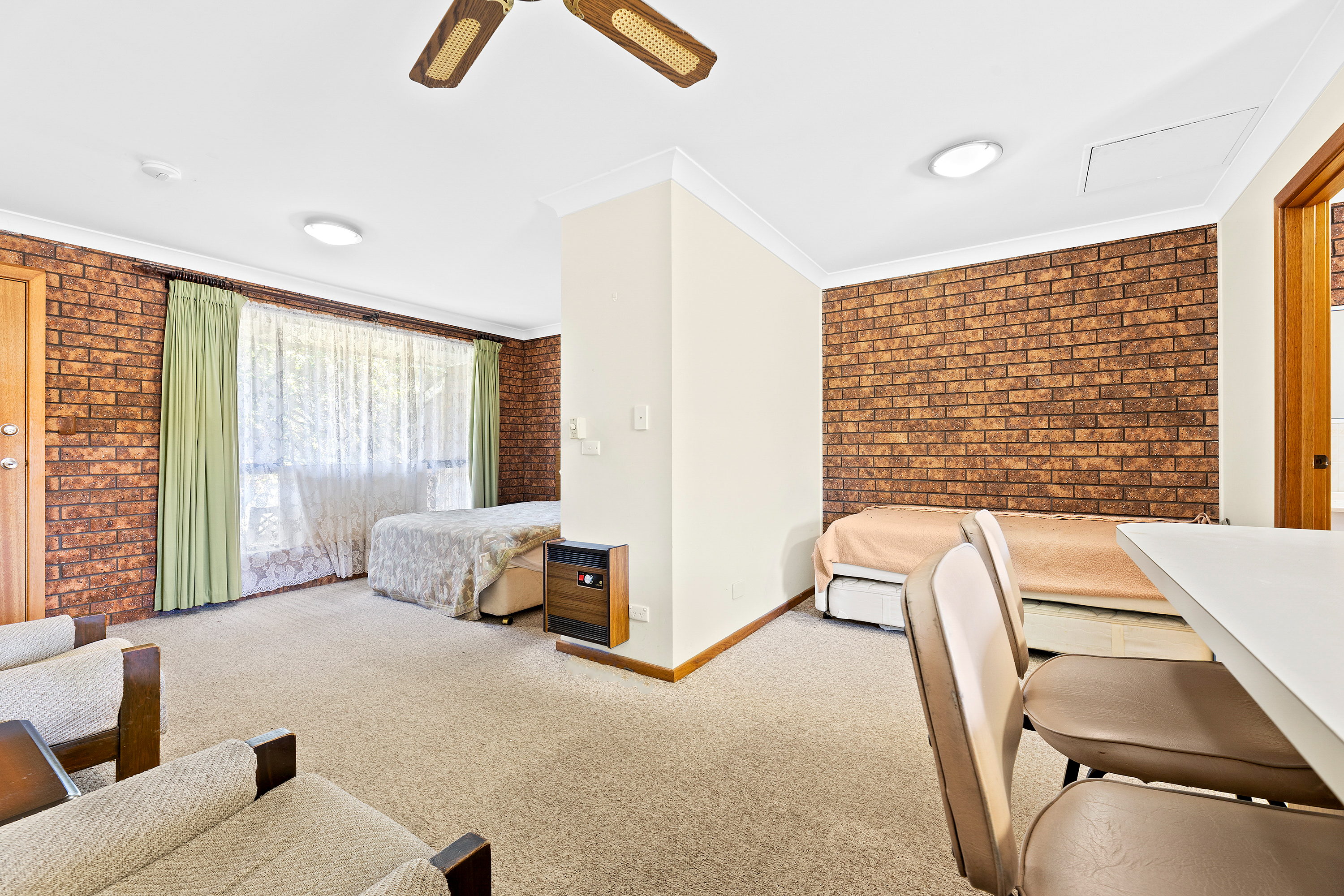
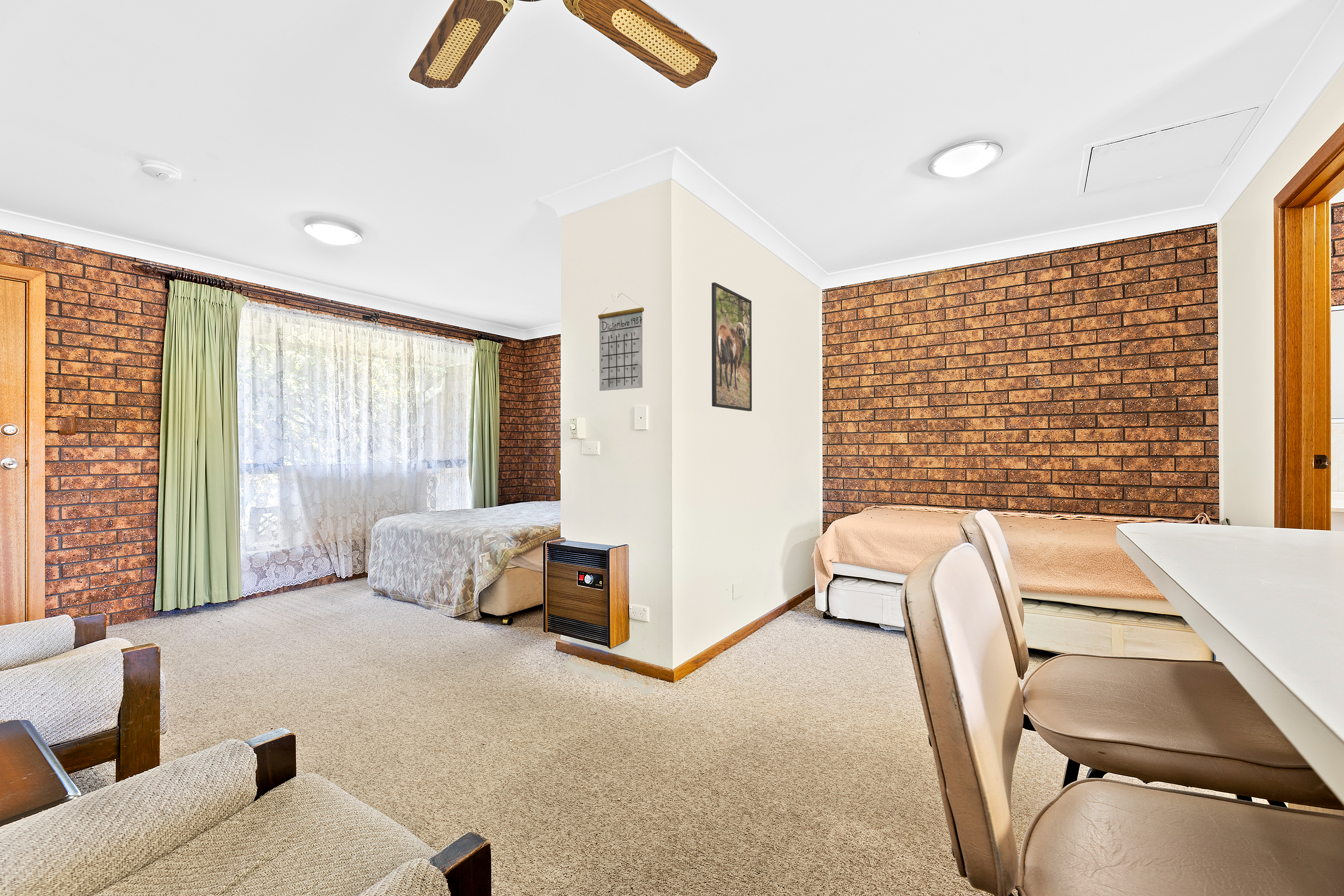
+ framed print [711,282,752,412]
+ calendar [598,293,645,392]
